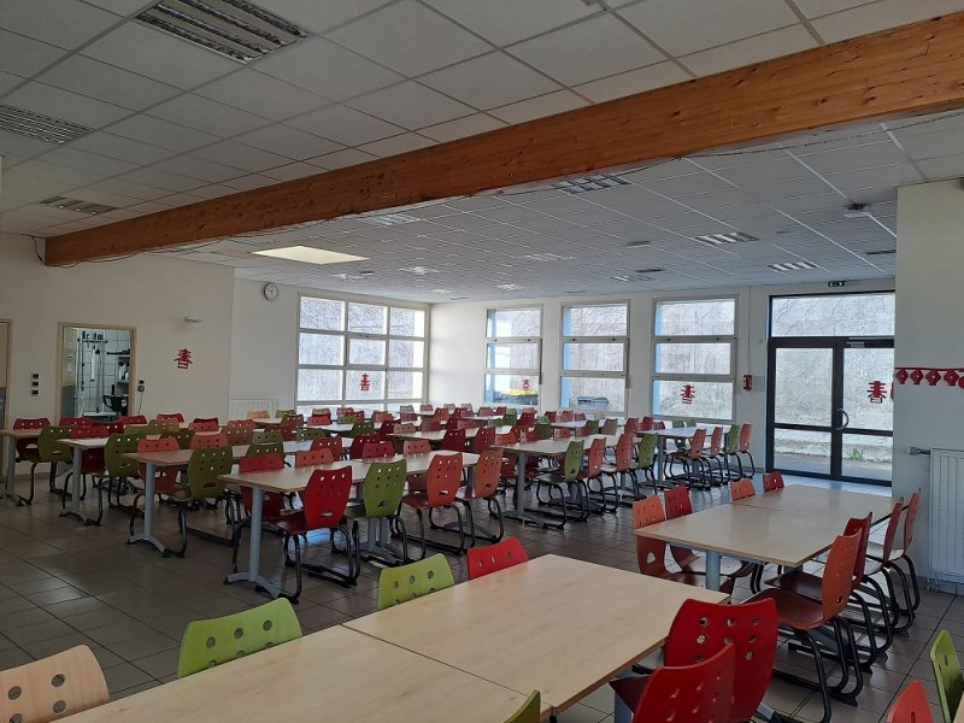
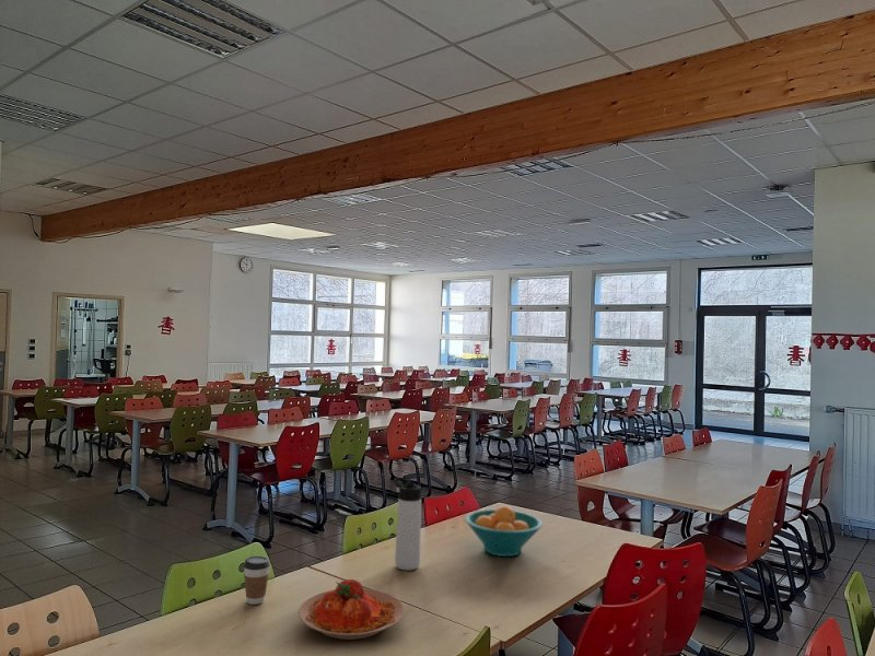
+ fruit bowl [464,504,544,558]
+ plate [298,578,406,641]
+ thermos bottle [393,477,422,572]
+ coffee cup [243,555,271,606]
